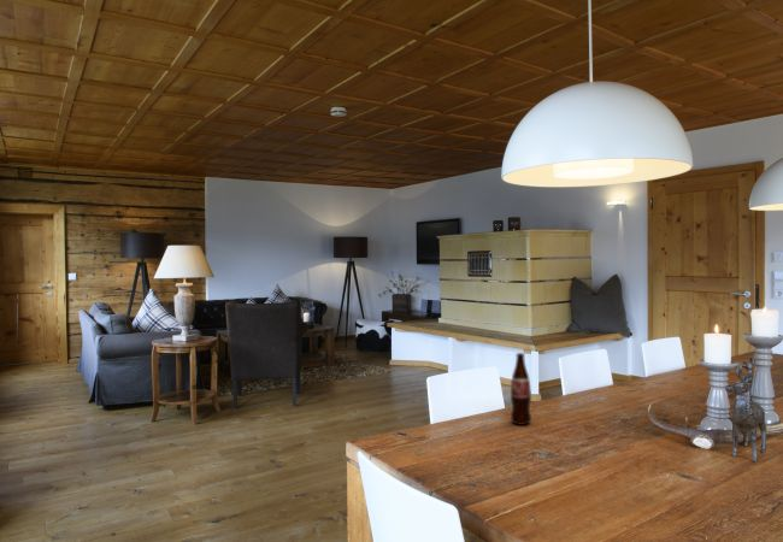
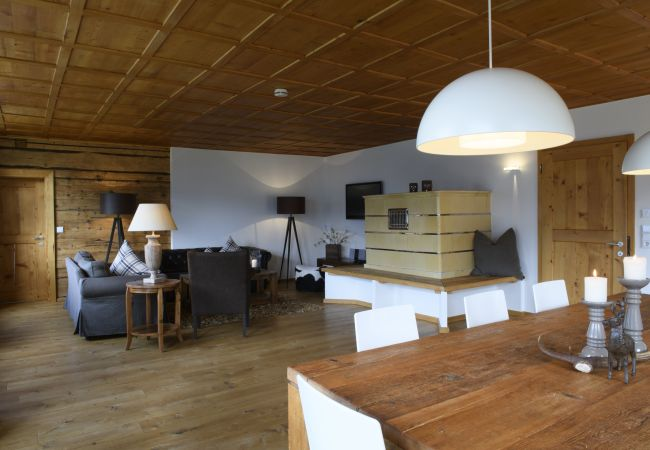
- bottle [510,352,532,426]
